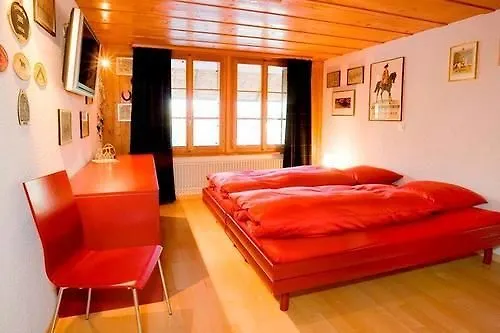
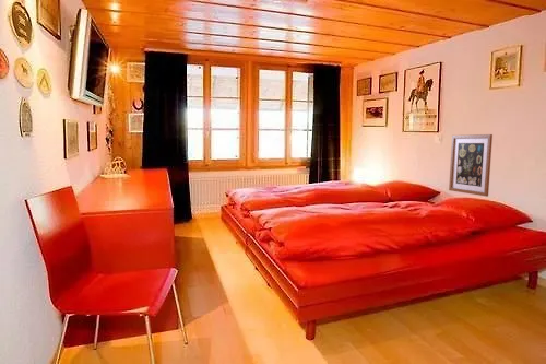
+ wall art [448,133,494,198]
